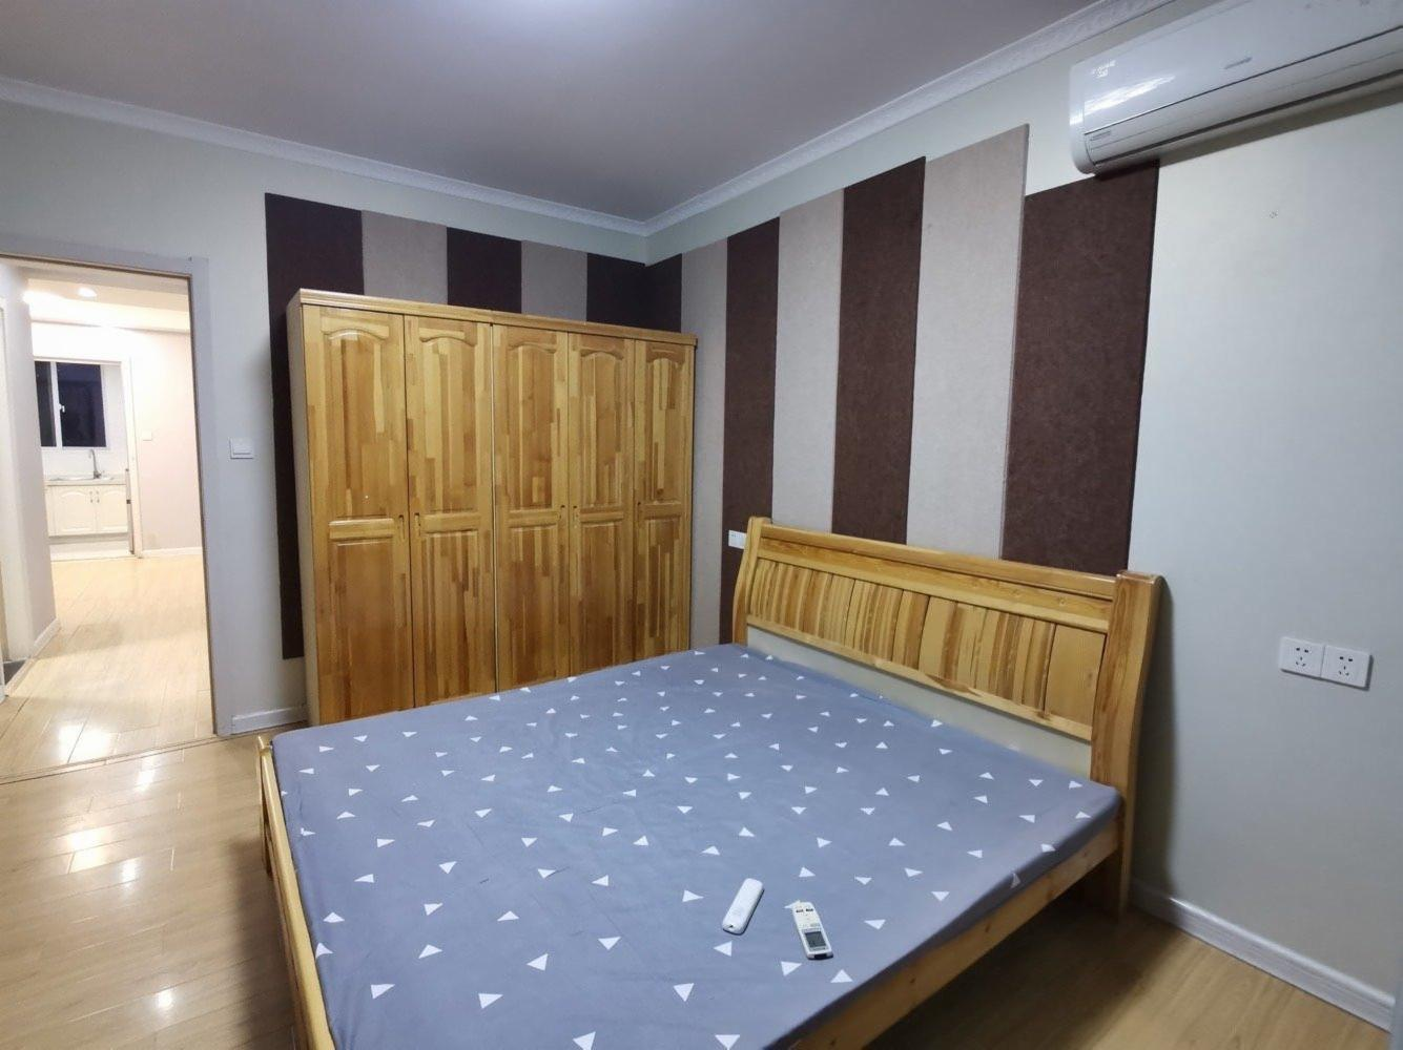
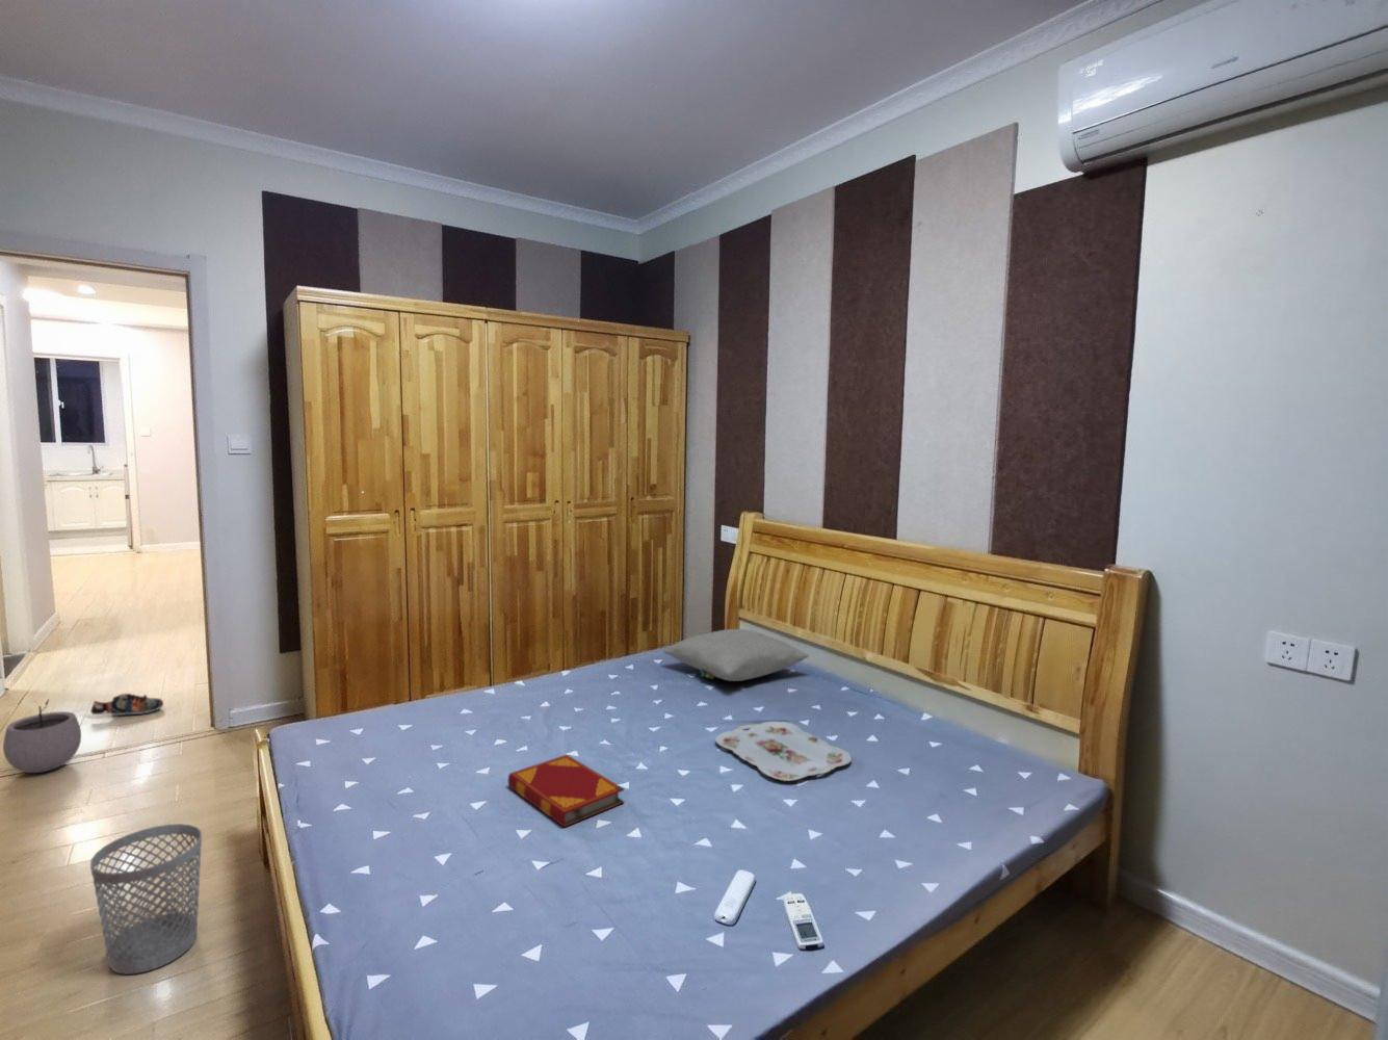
+ hardback book [508,754,626,829]
+ pillow [662,628,810,683]
+ serving tray [714,721,853,782]
+ plant pot [2,698,82,773]
+ shoe [91,693,164,717]
+ wastebasket [90,823,203,976]
